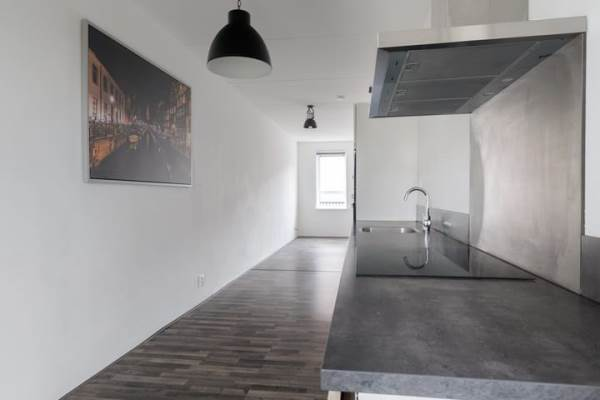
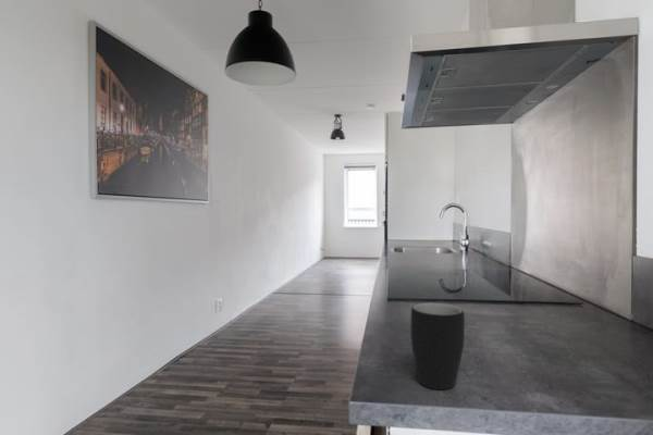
+ mug [409,302,466,390]
